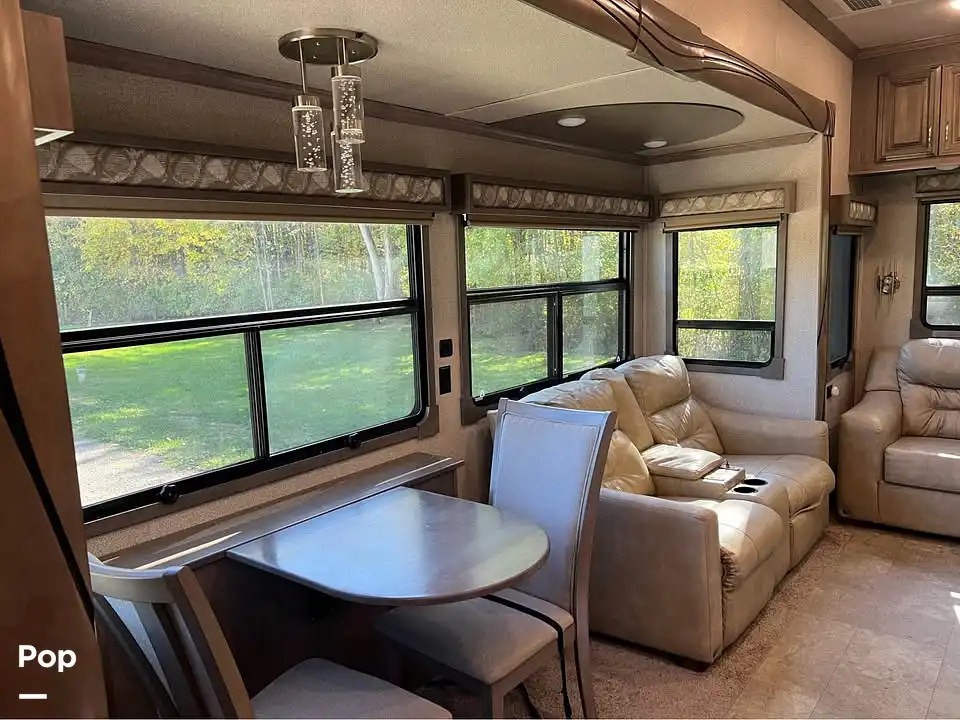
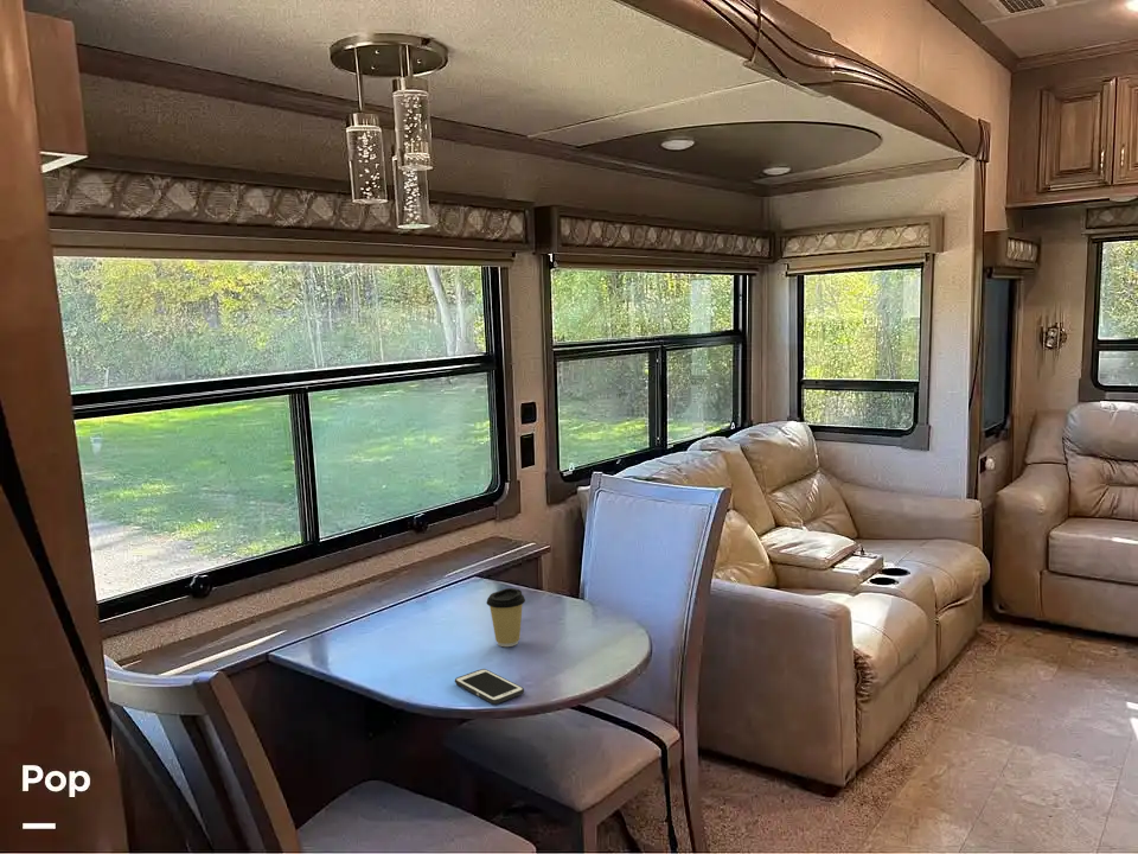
+ coffee cup [485,587,526,648]
+ cell phone [454,668,525,705]
